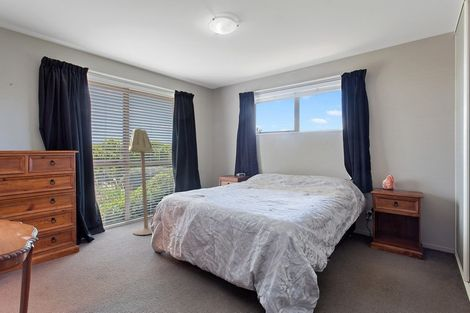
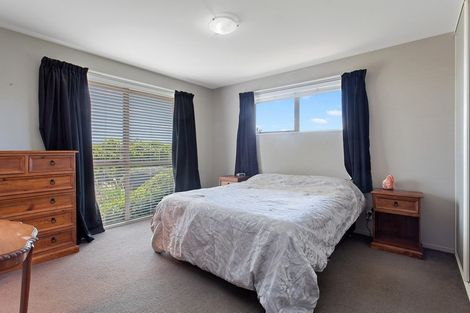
- floor lamp [127,127,155,236]
